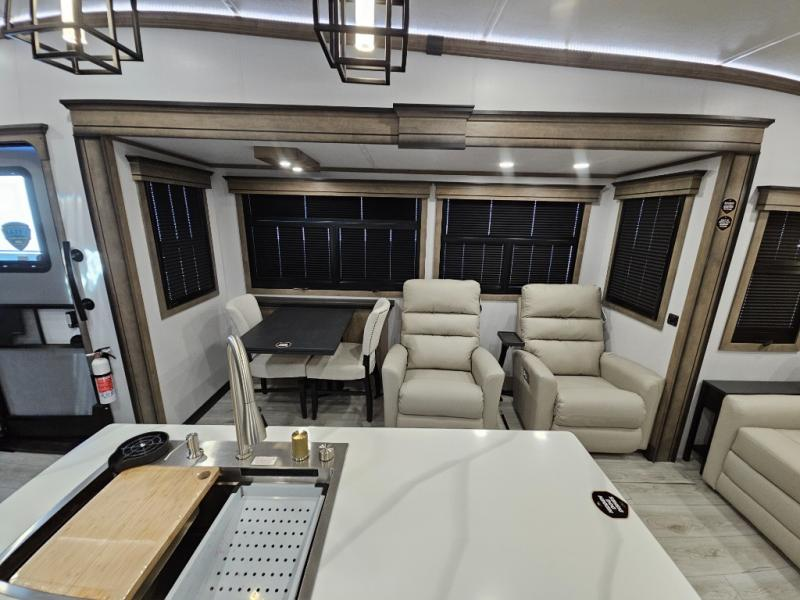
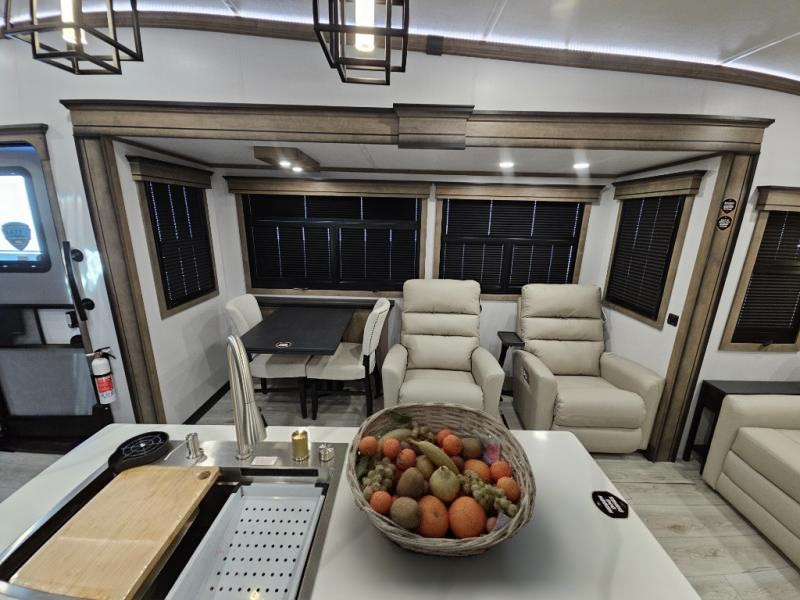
+ fruit basket [345,401,537,558]
